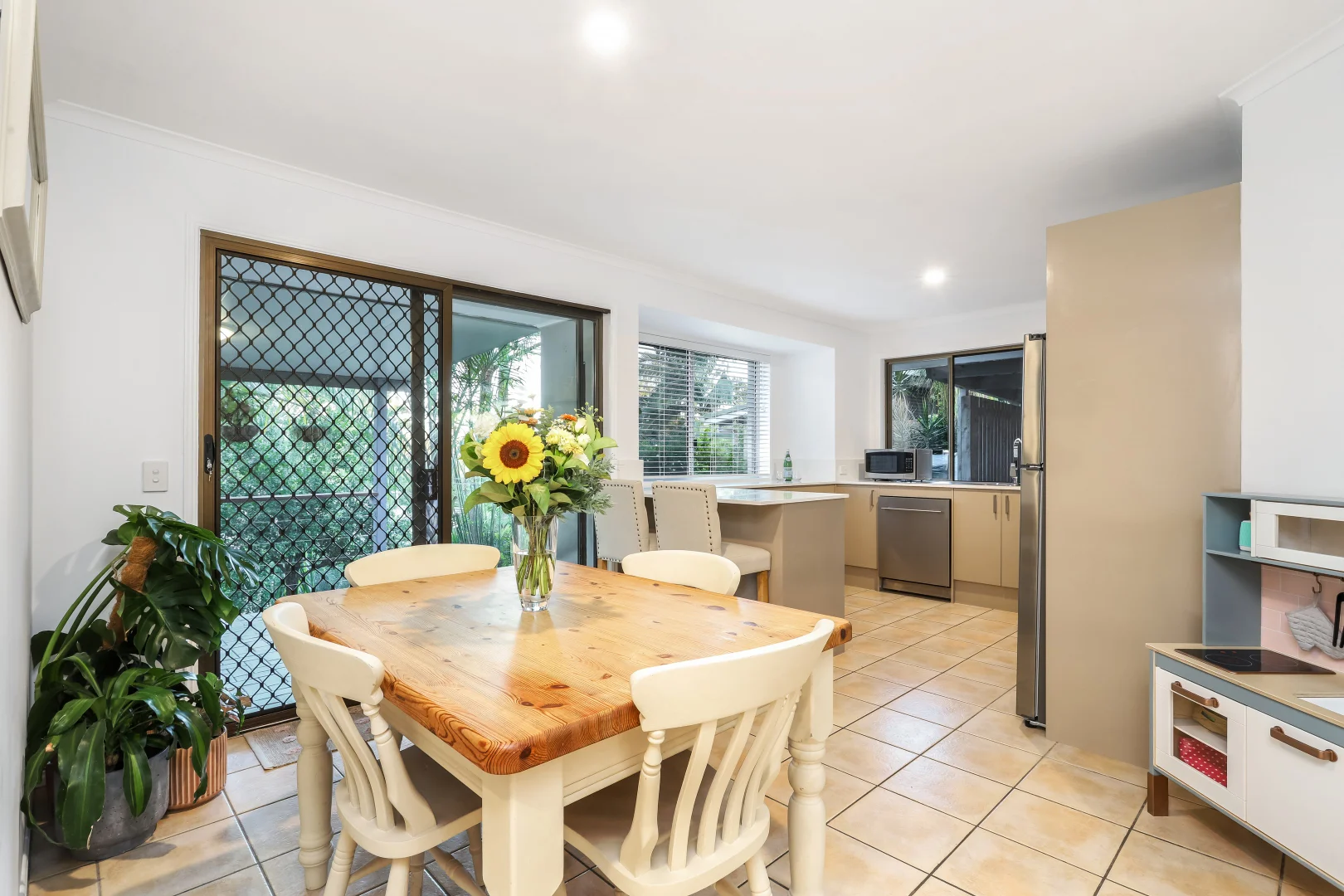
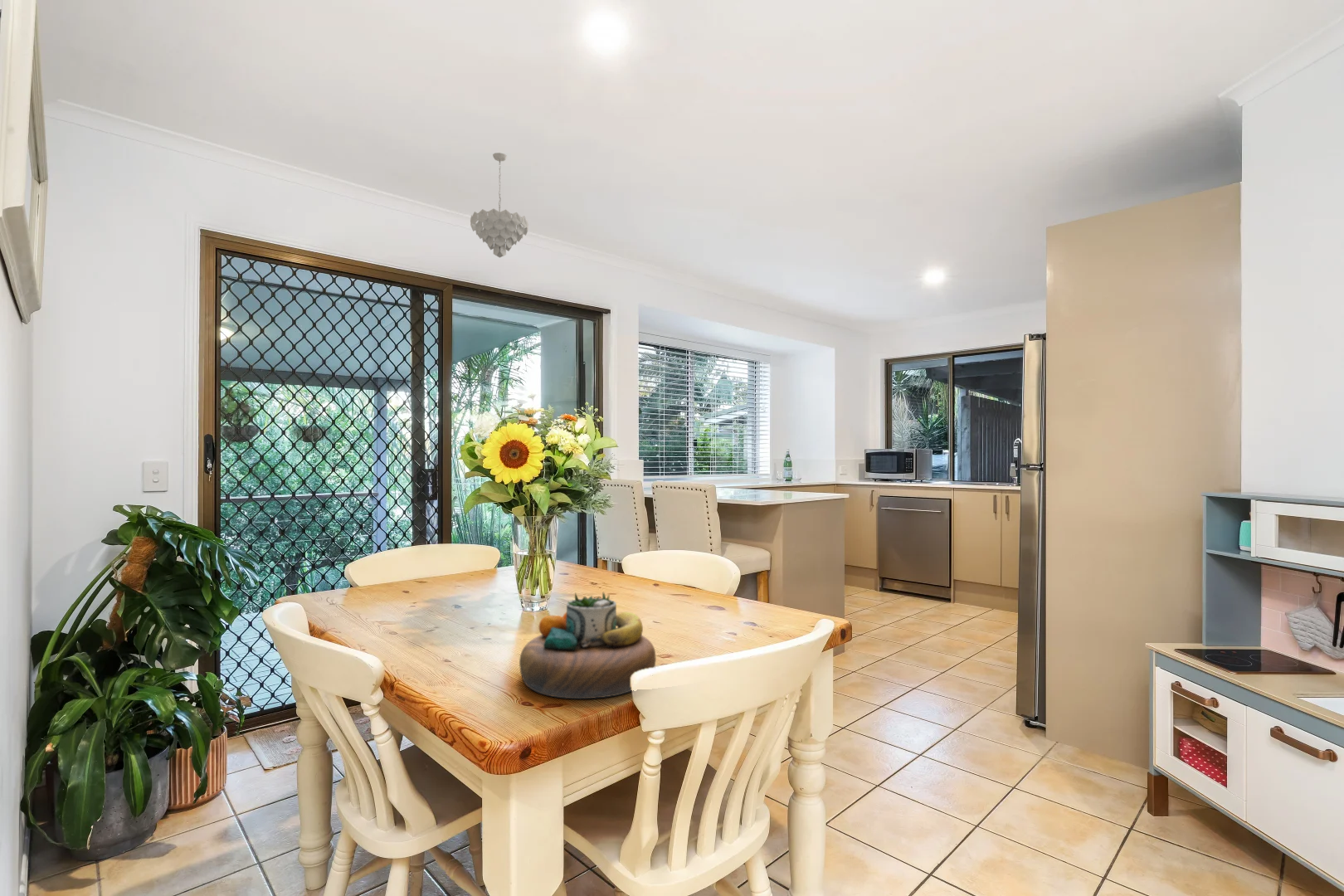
+ pendant light [470,152,529,259]
+ decorative bowl [519,592,657,699]
